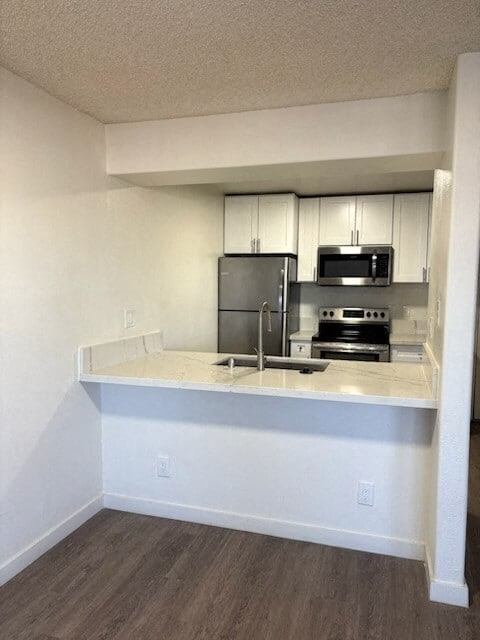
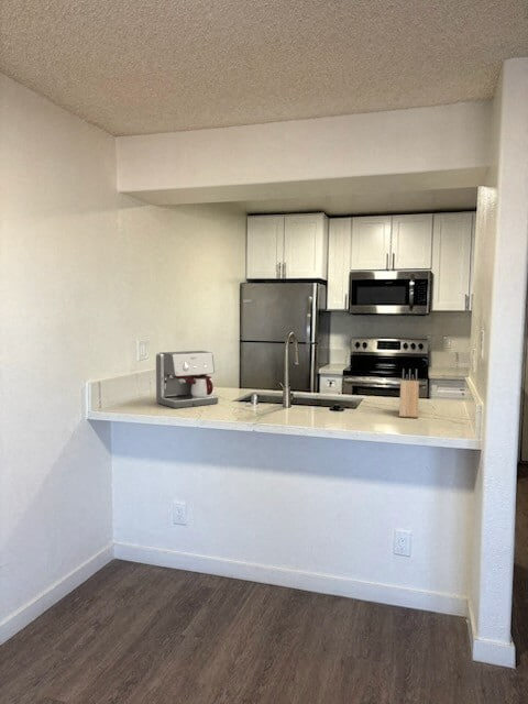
+ knife block [398,367,420,419]
+ coffee maker [155,350,219,409]
